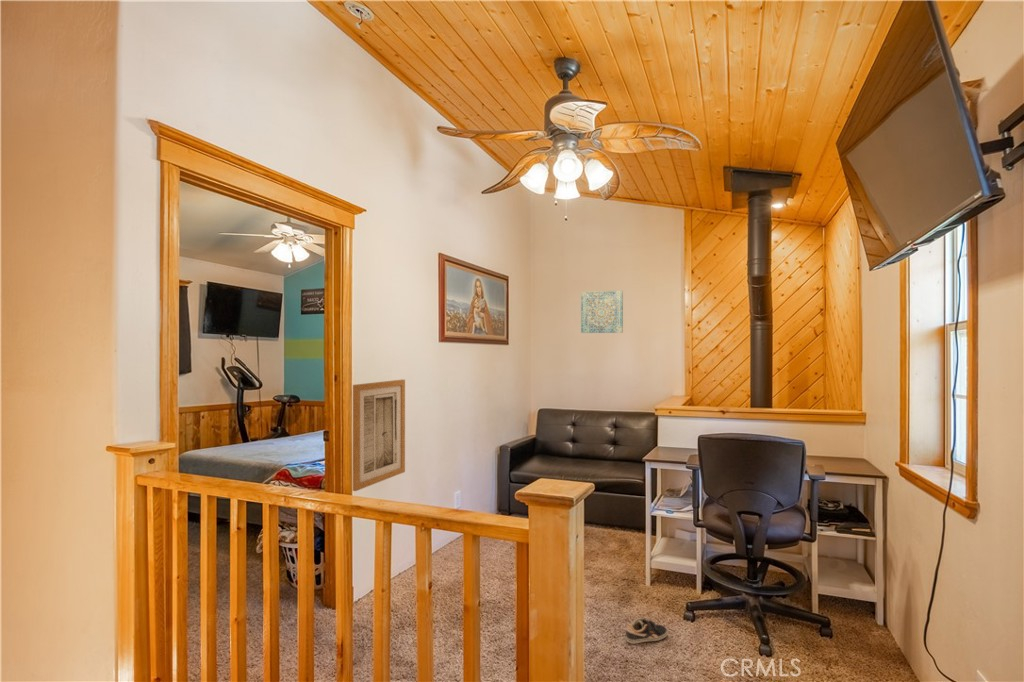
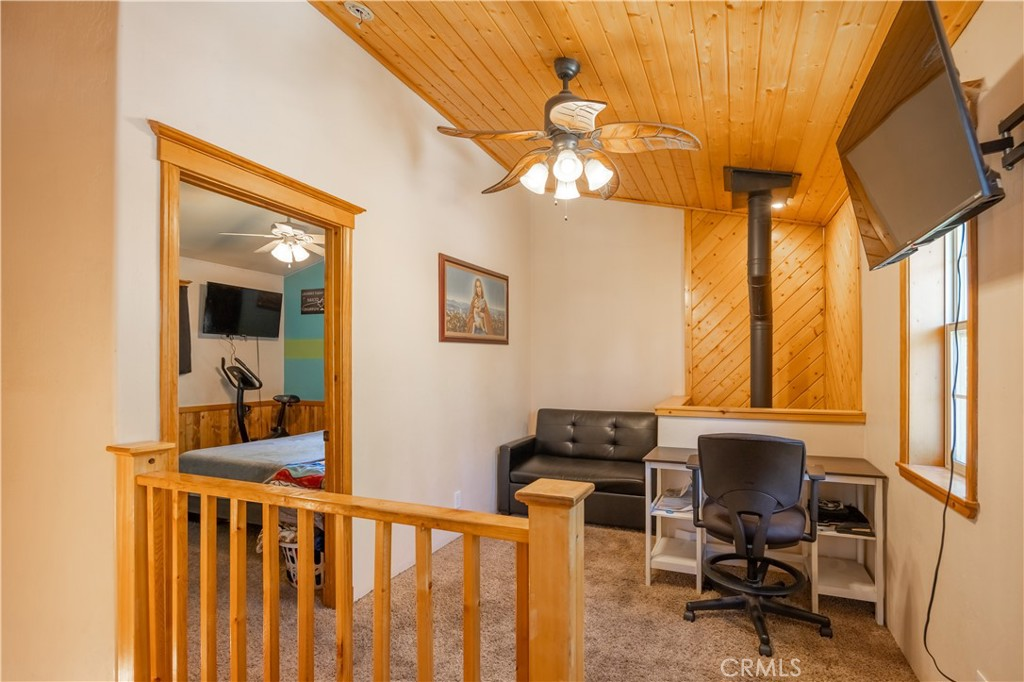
- sneaker [625,617,669,645]
- wall art [580,290,624,334]
- wall art [352,378,406,492]
